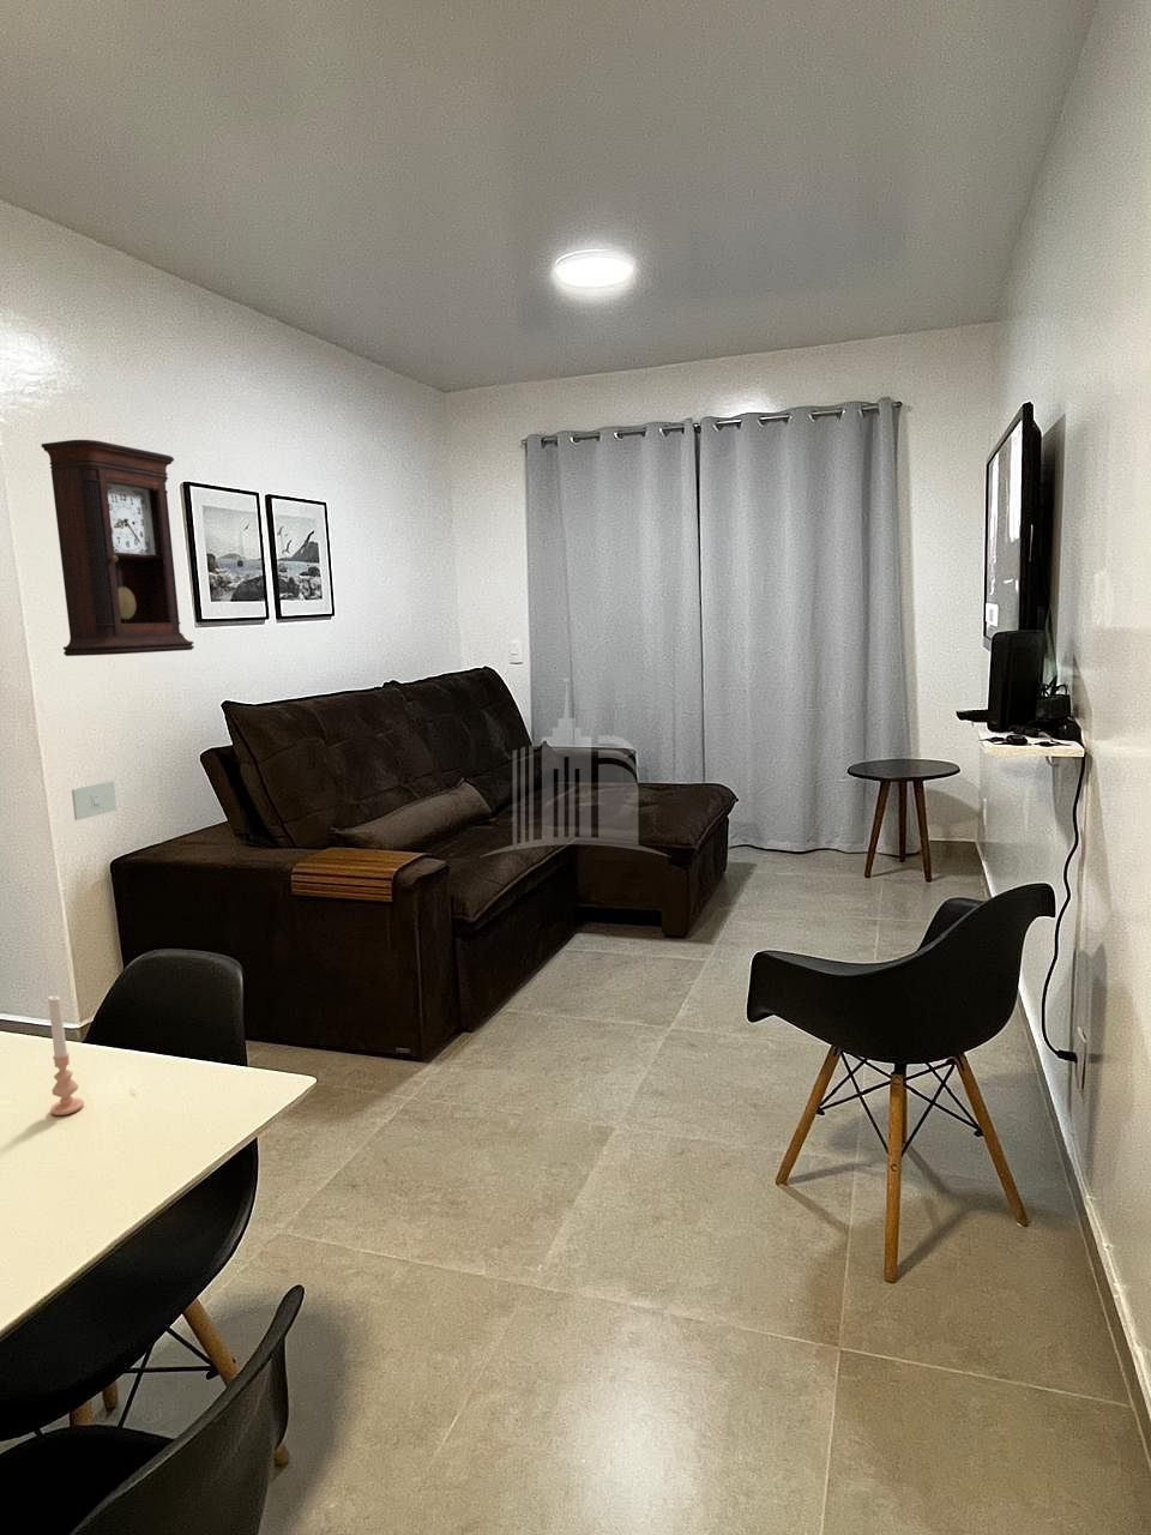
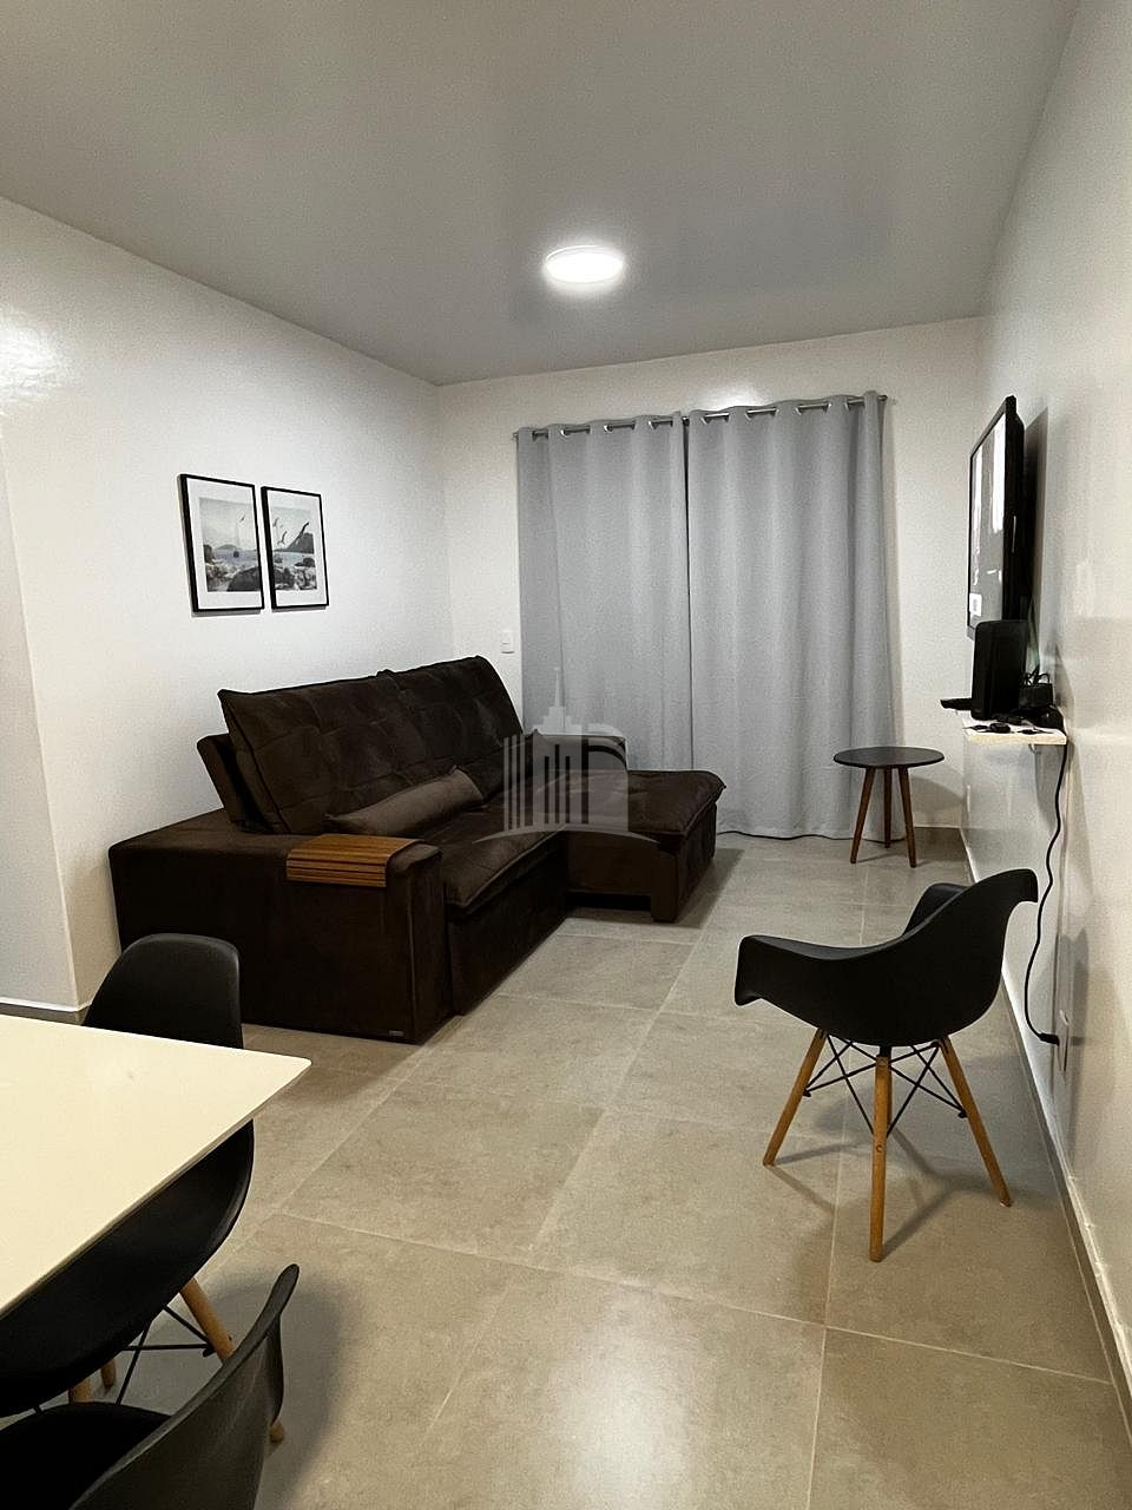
- candle [47,995,85,1117]
- light switch [71,780,117,822]
- pendulum clock [40,439,196,658]
